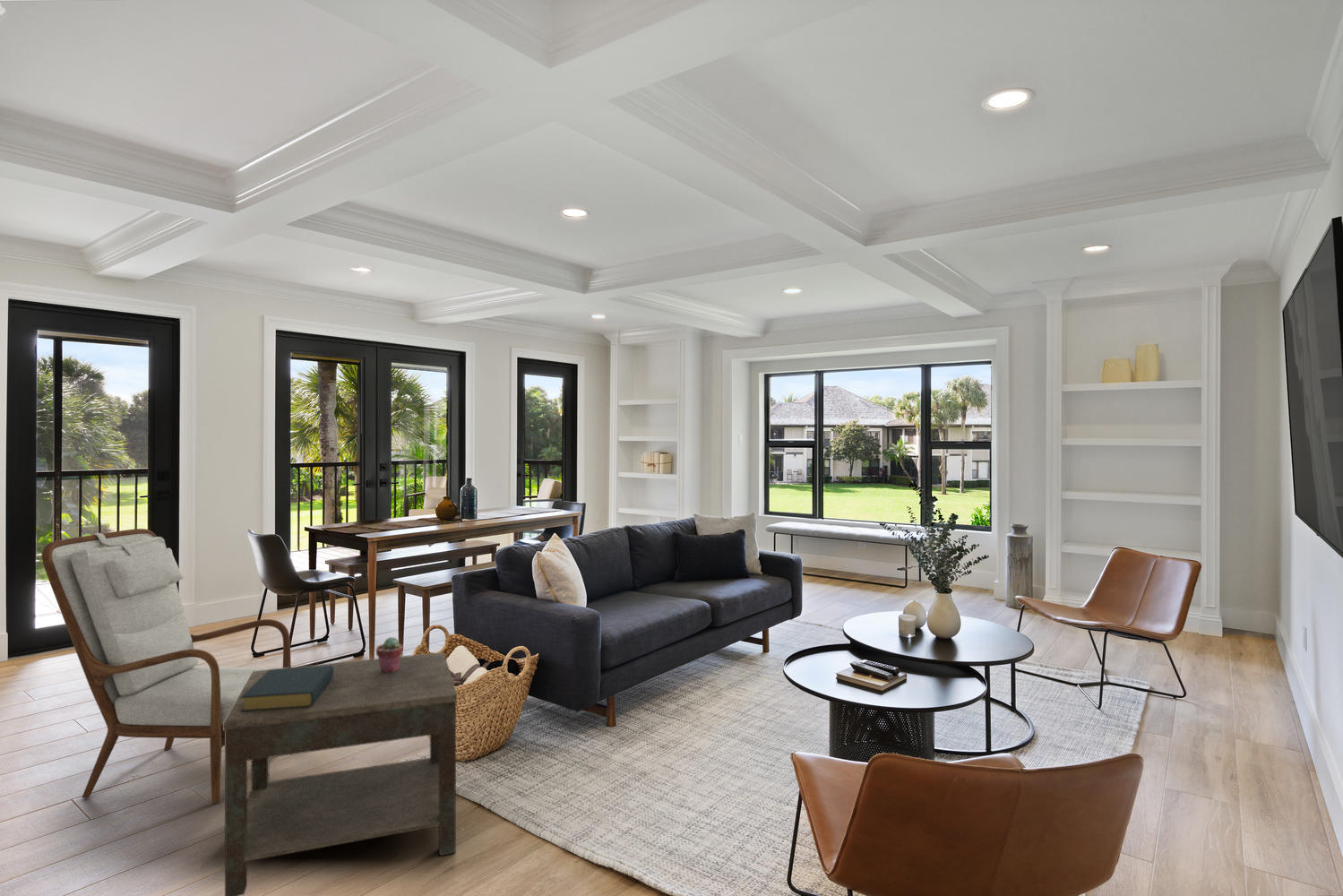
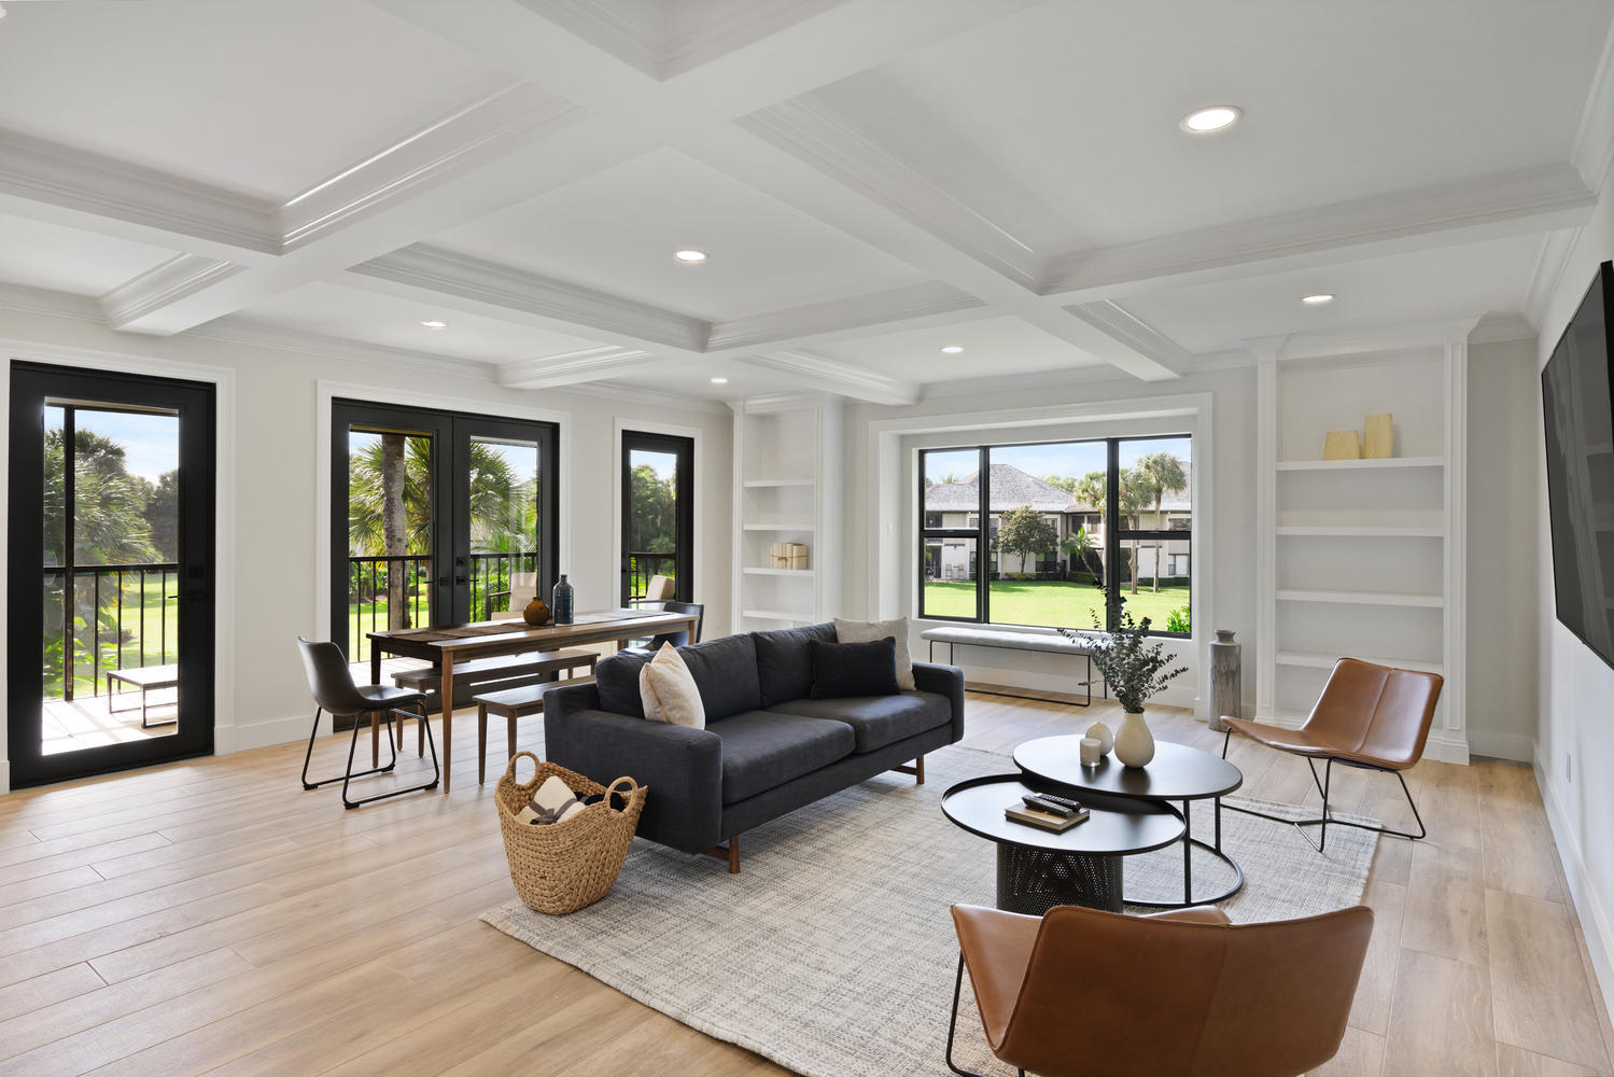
- side table [223,651,458,896]
- armchair [41,528,292,804]
- hardback book [240,666,333,711]
- potted succulent [375,636,404,673]
